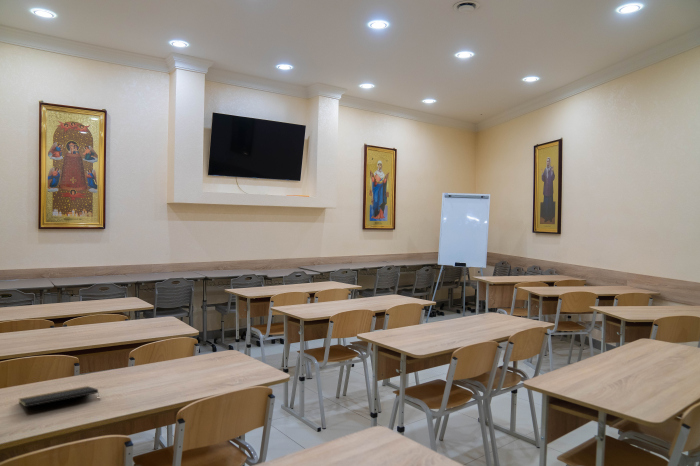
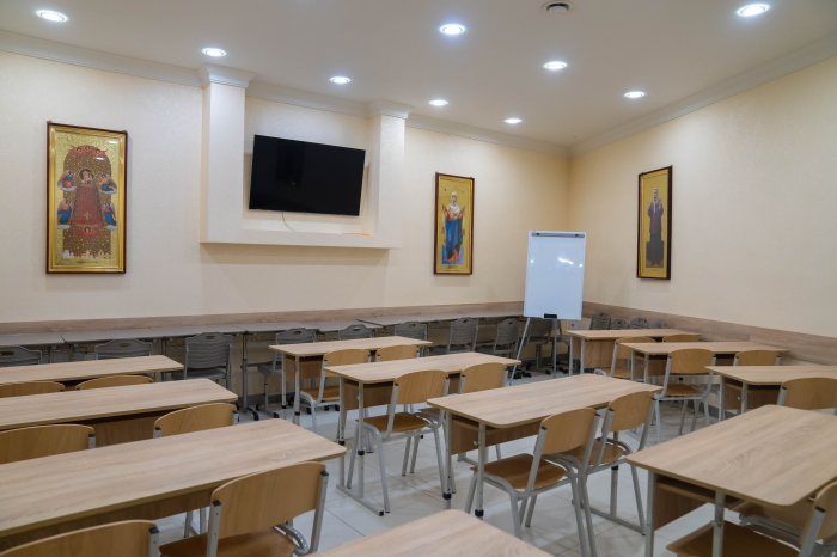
- notepad [18,385,101,408]
